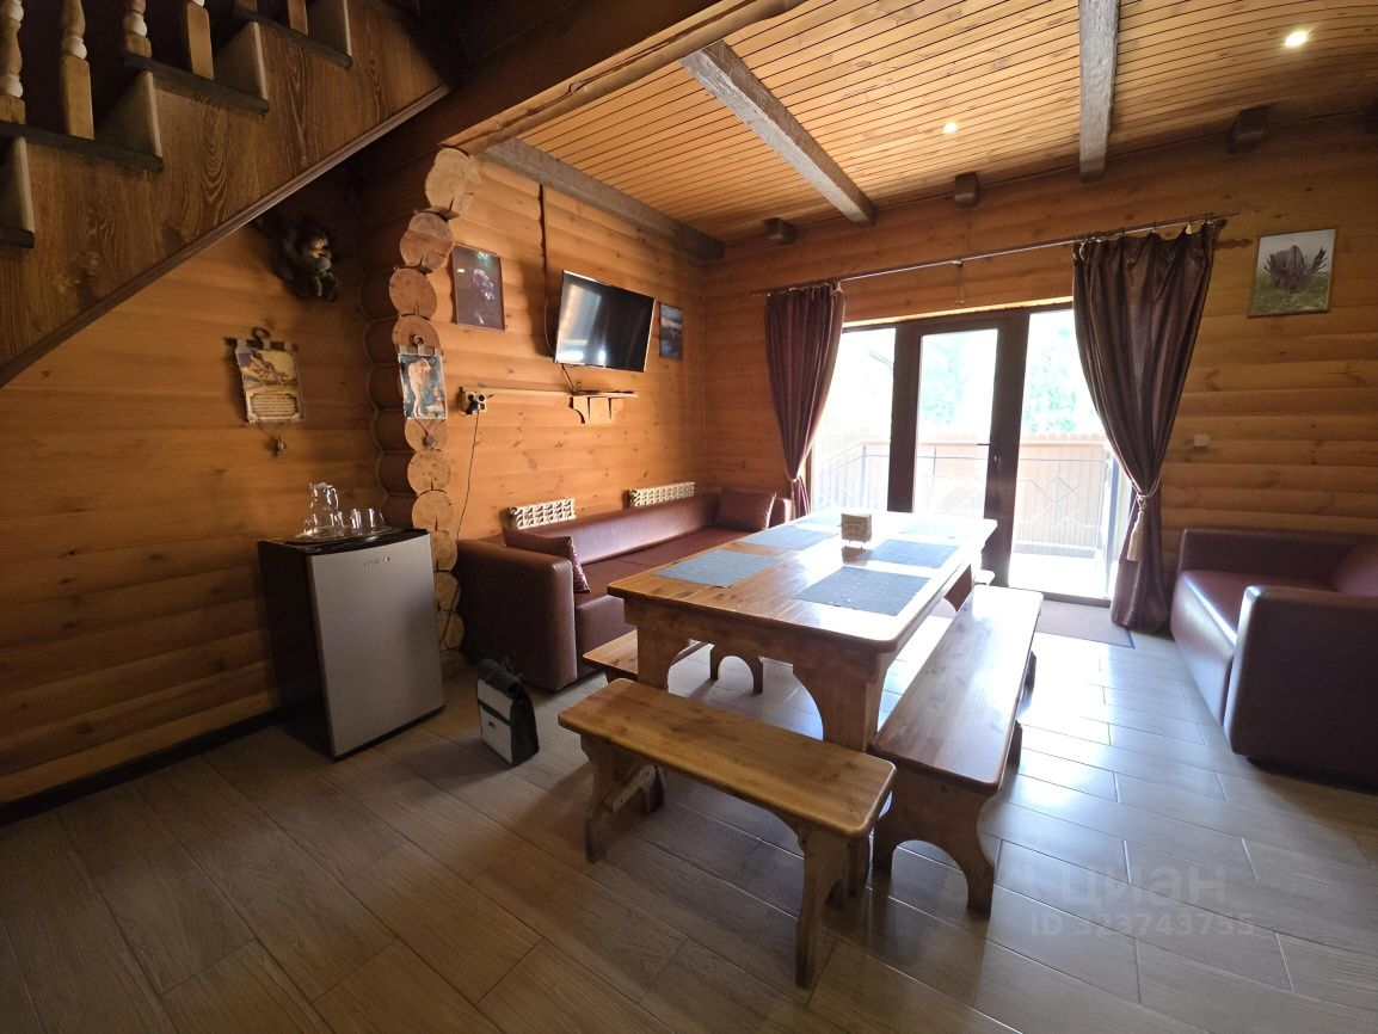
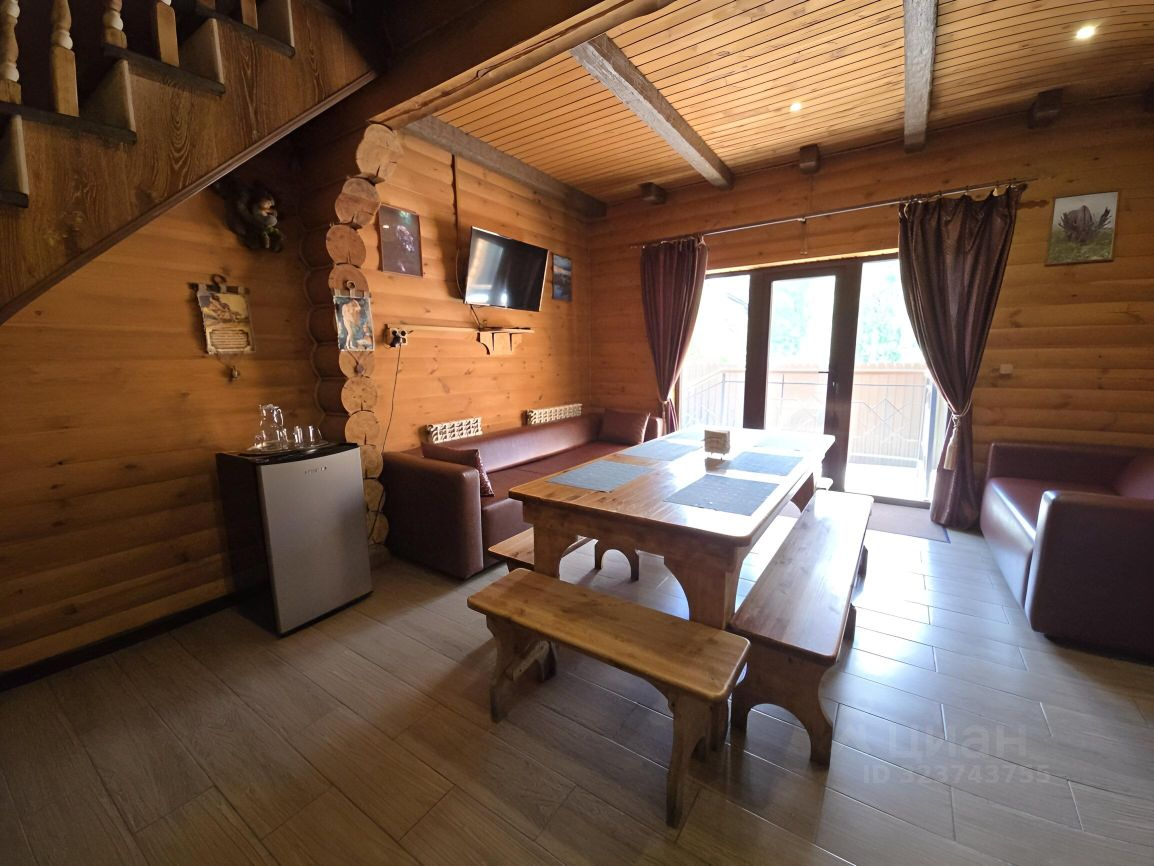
- backpack [473,656,541,767]
